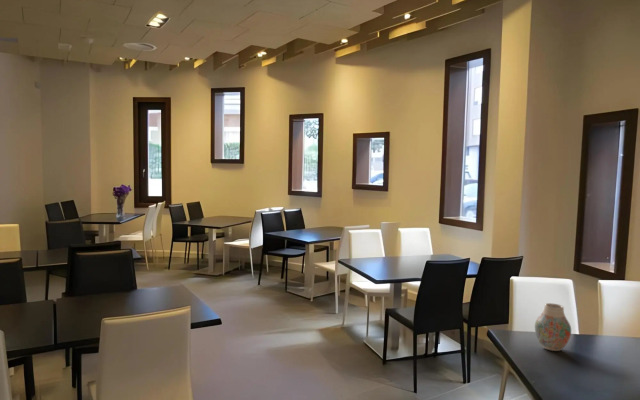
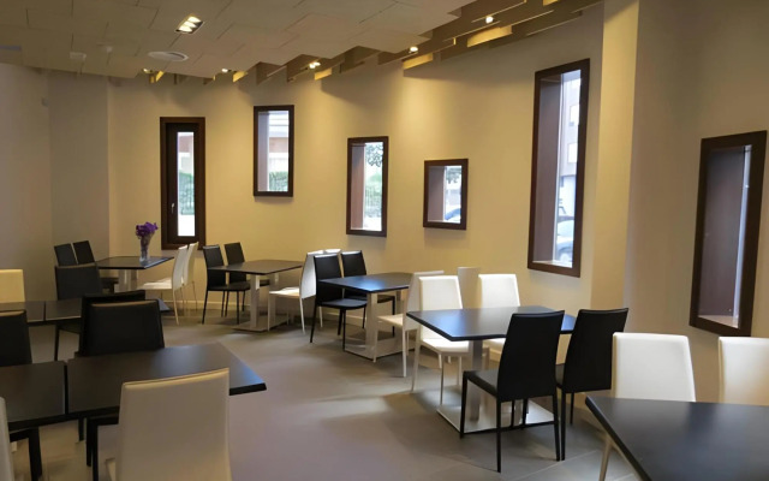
- vase [534,302,572,352]
